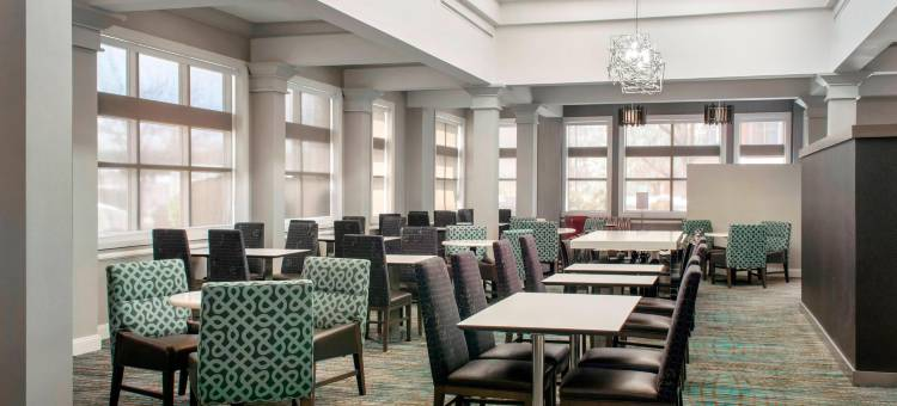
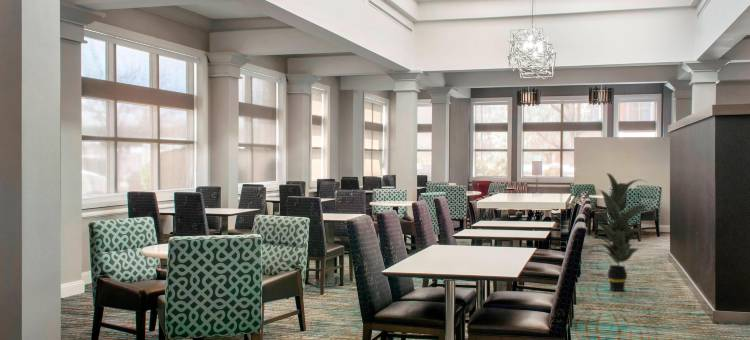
+ indoor plant [585,172,656,292]
